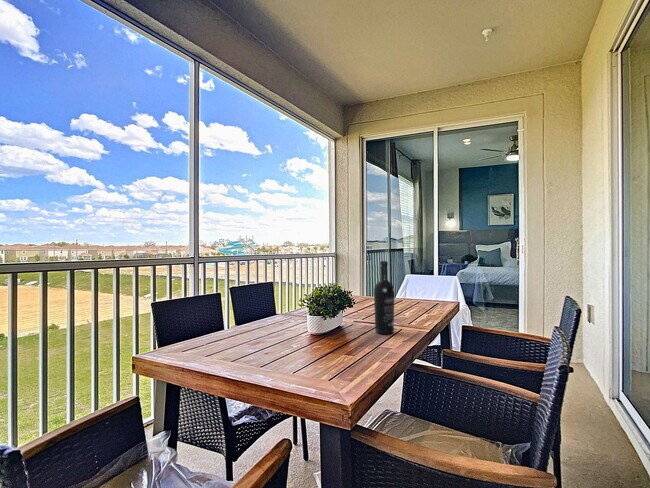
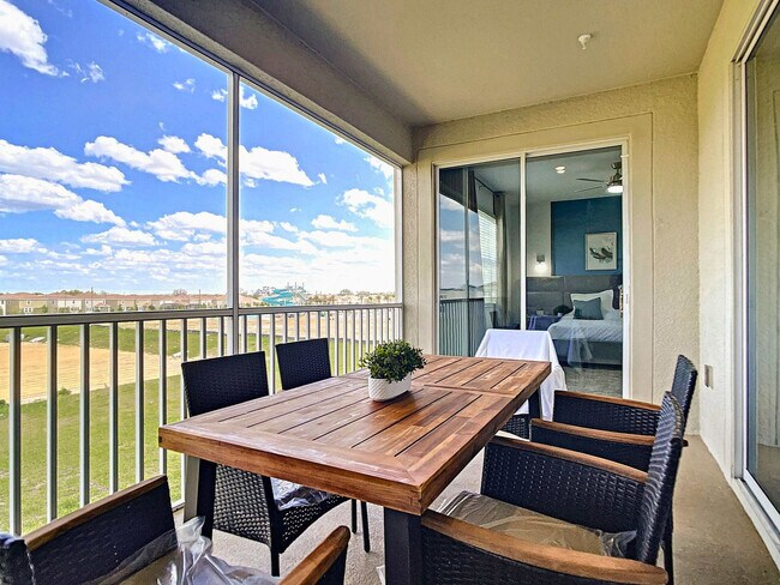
- wine bottle [373,260,395,335]
